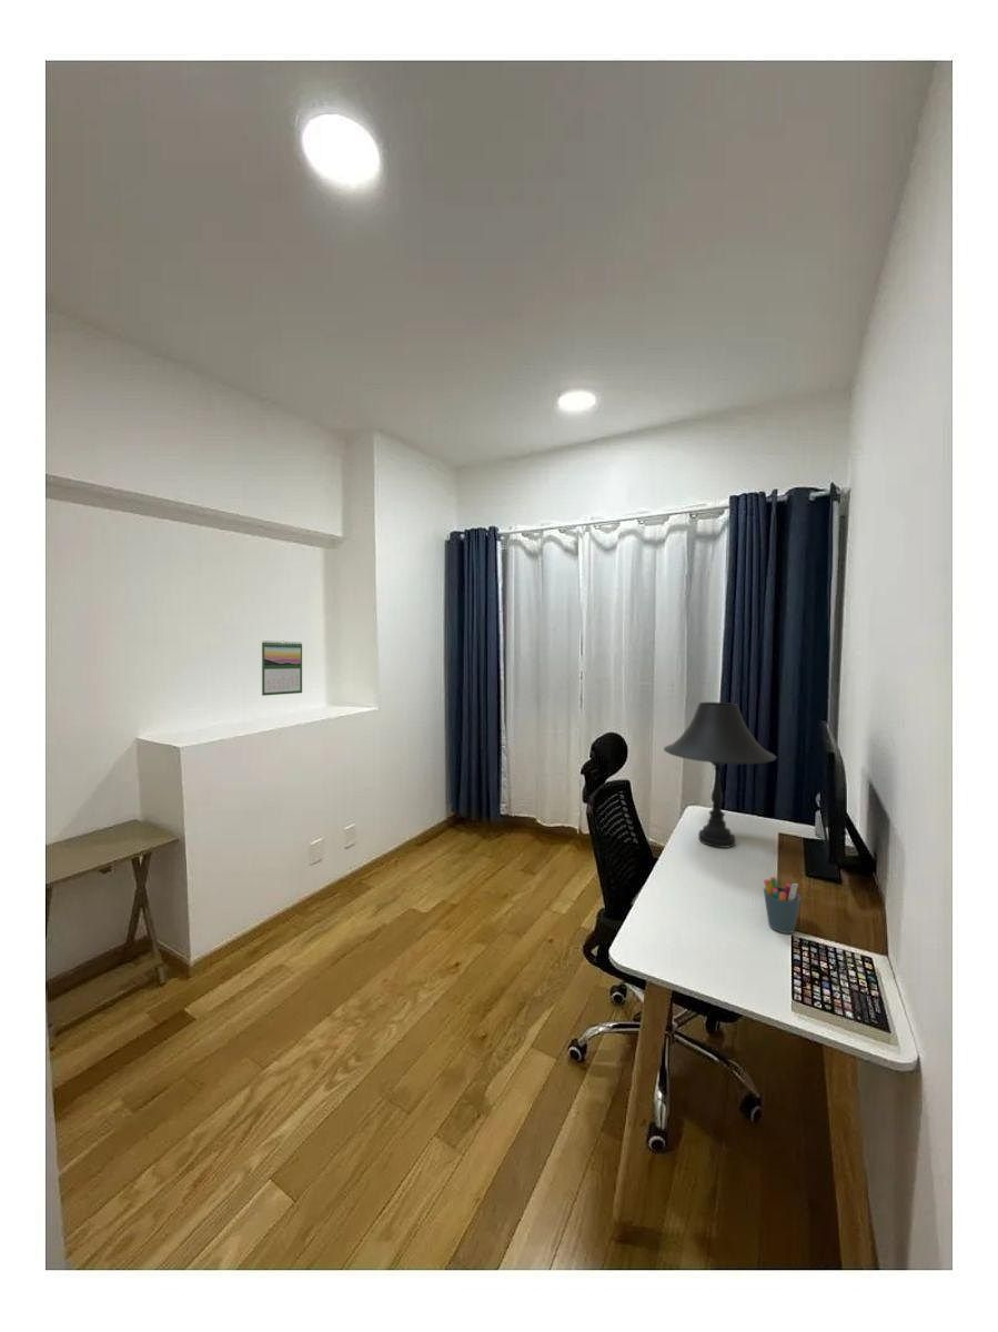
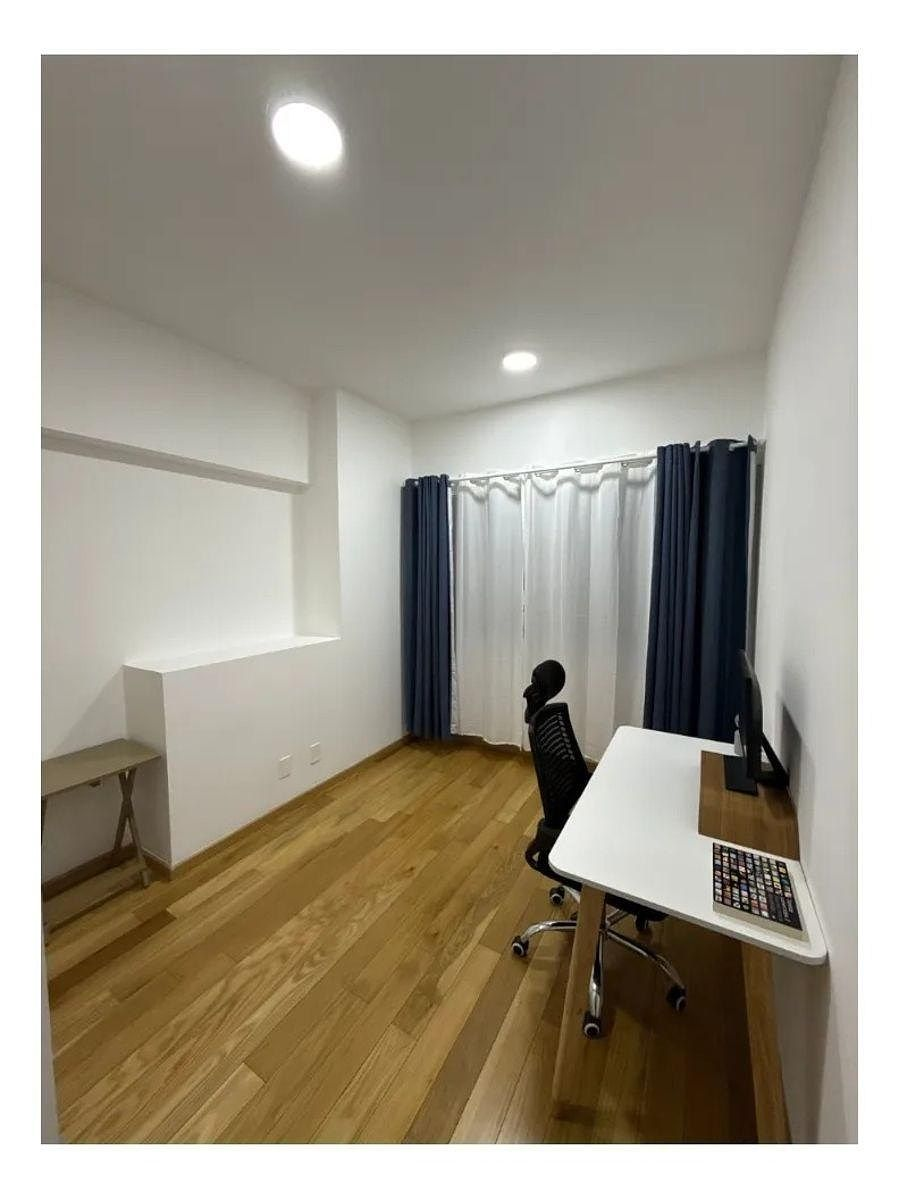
- pen holder [763,876,803,935]
- table lamp [663,702,778,849]
- calendar [261,639,303,697]
